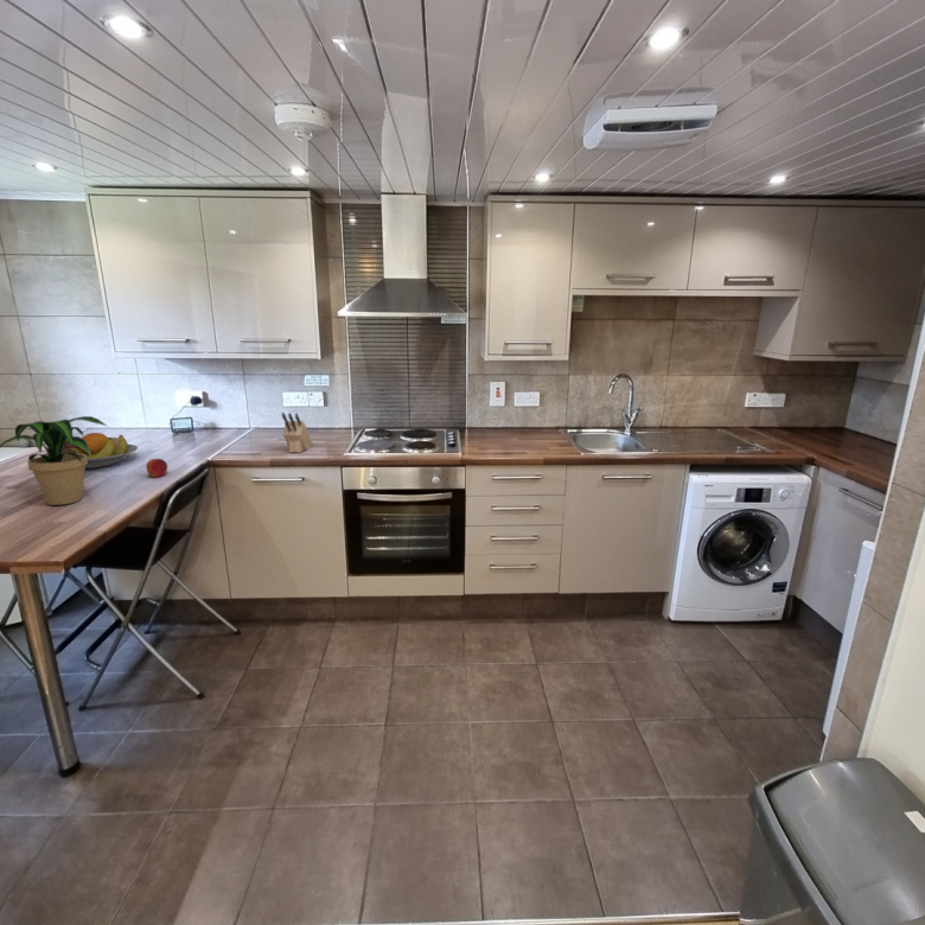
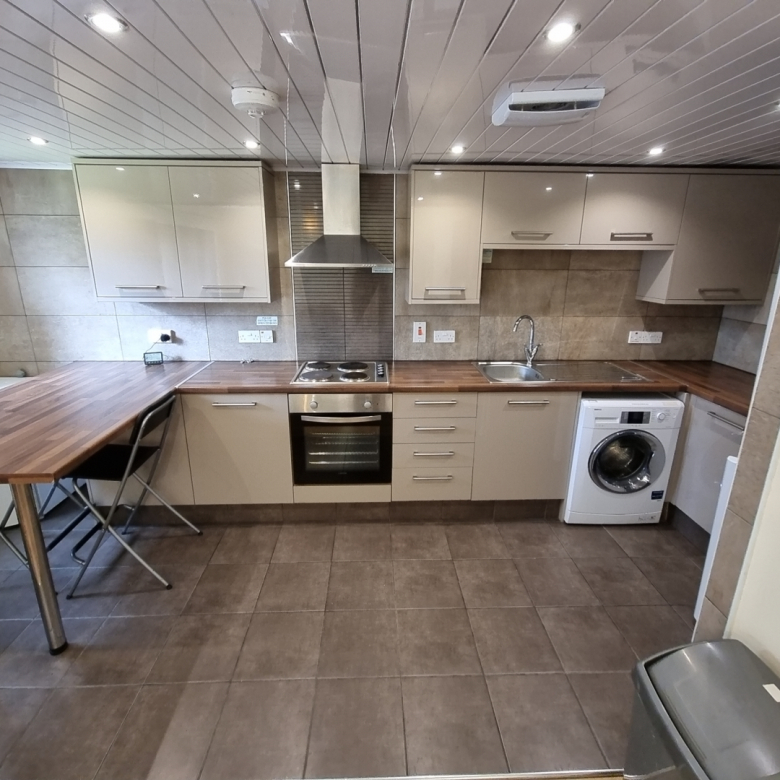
- knife block [281,412,314,454]
- peach [145,458,168,479]
- potted plant [0,415,108,506]
- fruit bowl [44,432,139,470]
